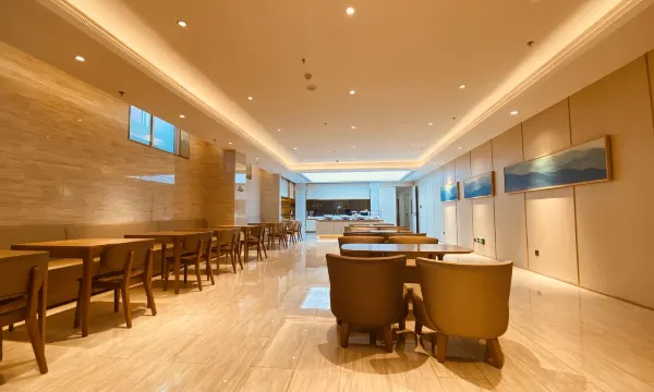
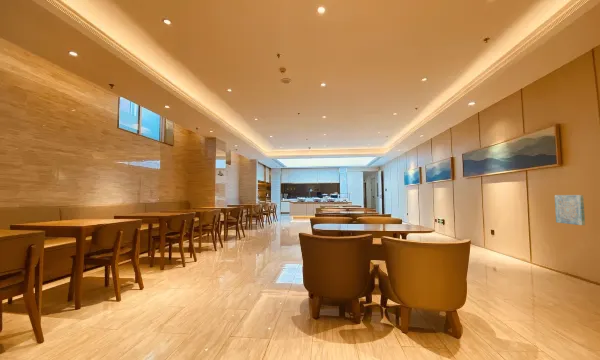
+ wall art [554,194,586,226]
